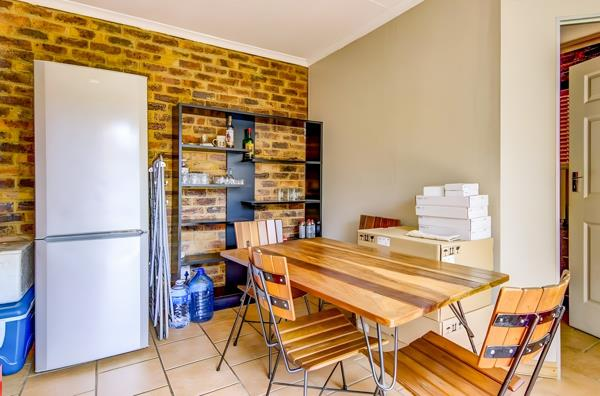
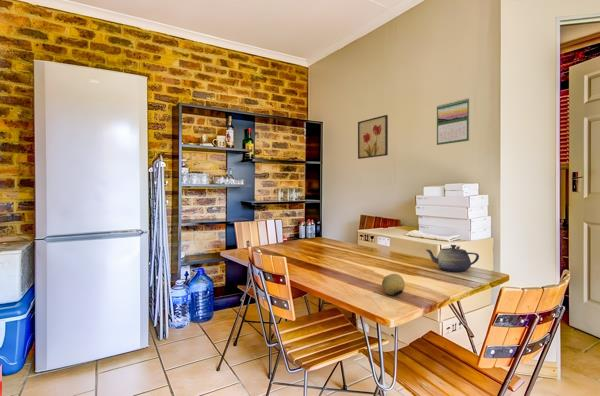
+ teapot [424,244,480,273]
+ wall art [357,114,389,160]
+ calendar [436,97,470,146]
+ fruit [381,273,406,297]
